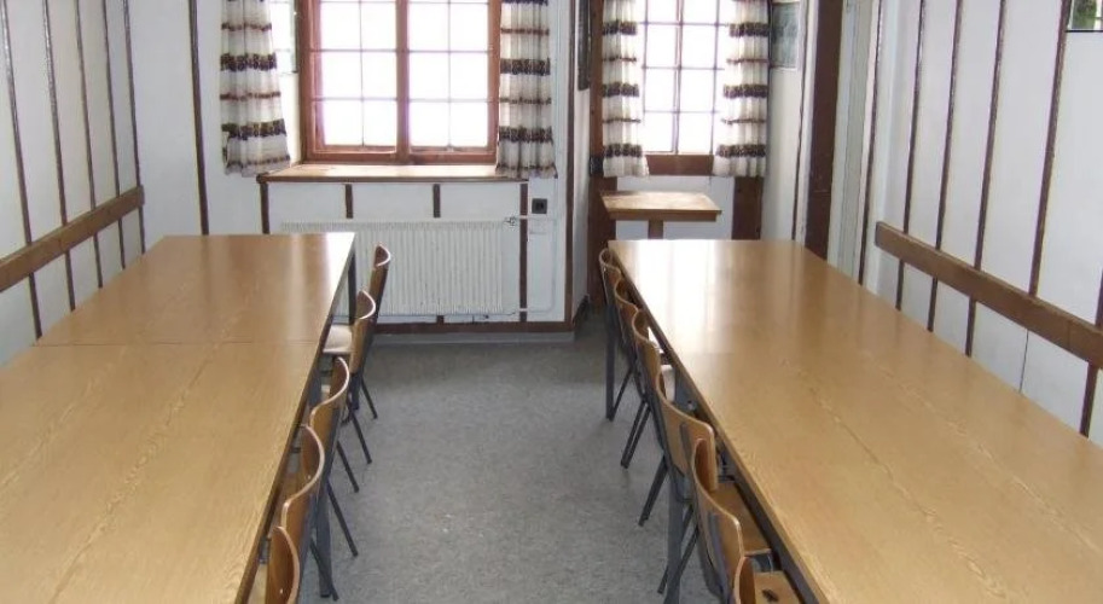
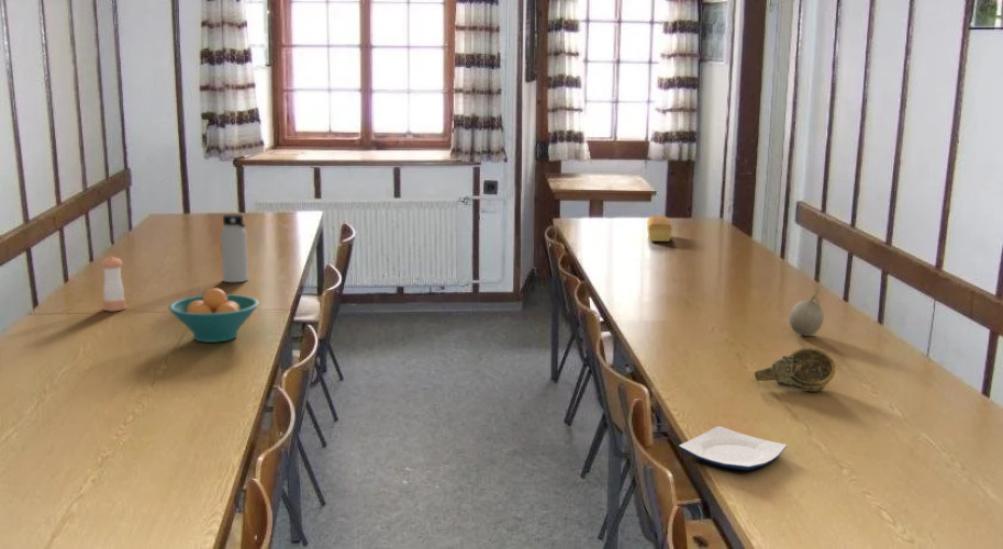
+ bread [646,214,673,243]
+ decorative bowl [754,347,837,393]
+ plate [678,425,788,471]
+ fruit bowl [167,287,260,344]
+ water bottle [220,213,249,283]
+ fruit [789,289,825,337]
+ pepper shaker [100,255,126,312]
